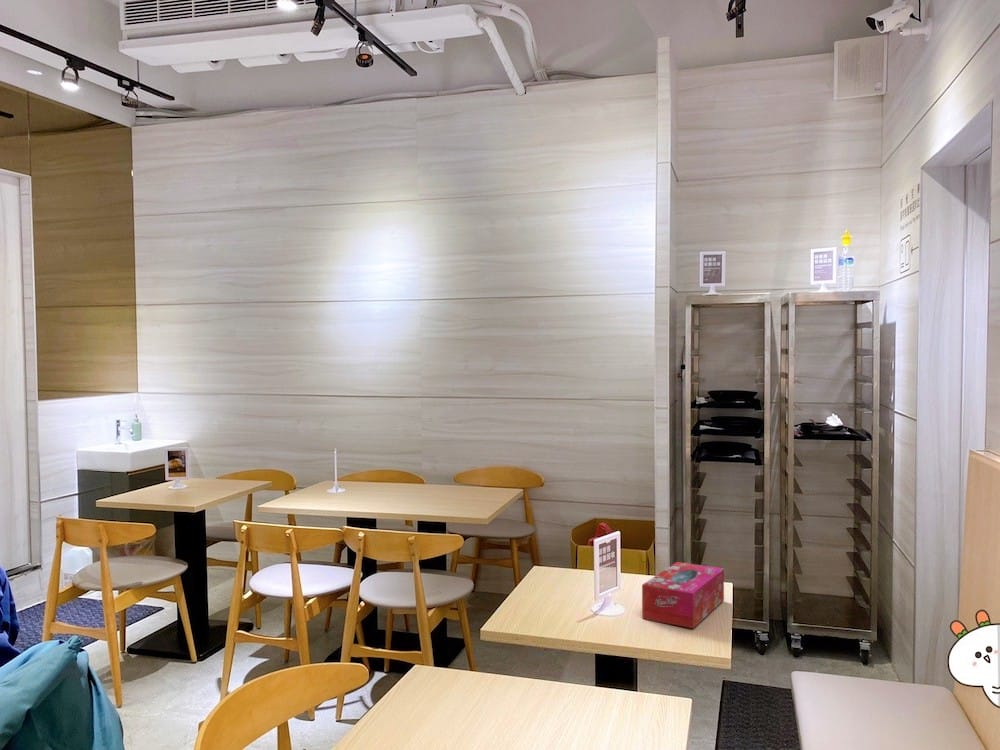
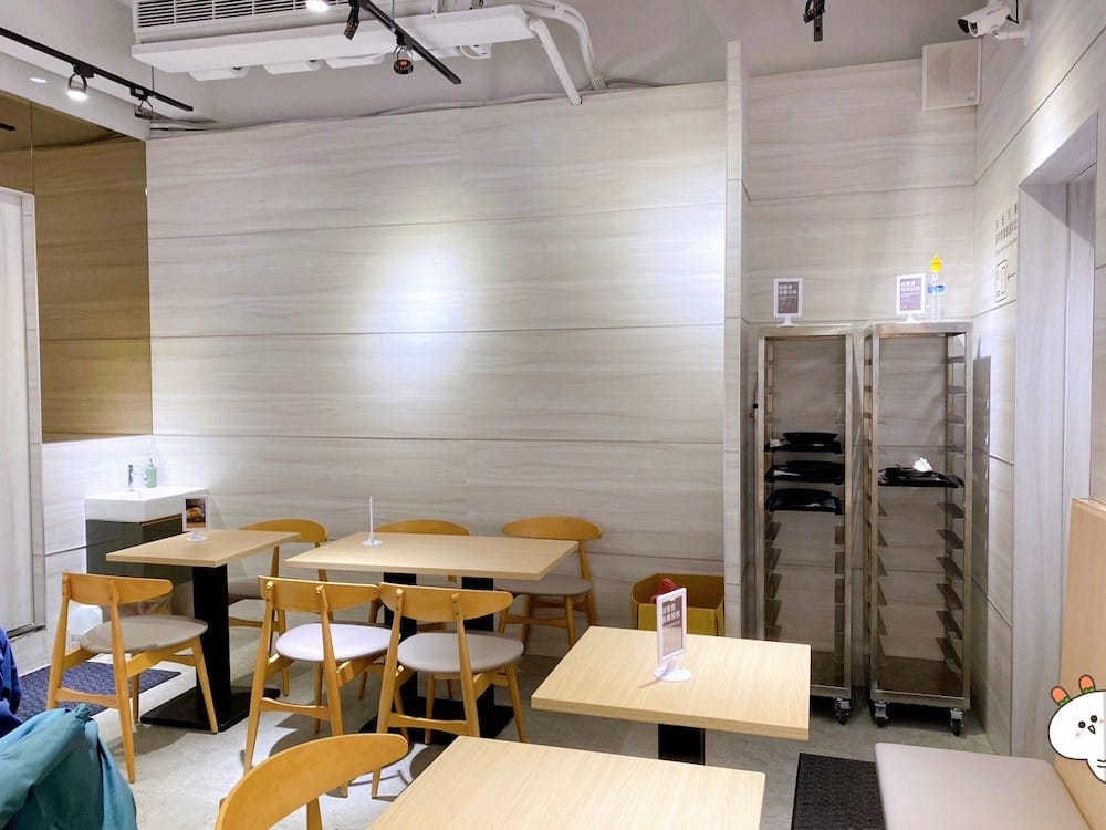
- tissue box [641,561,725,629]
